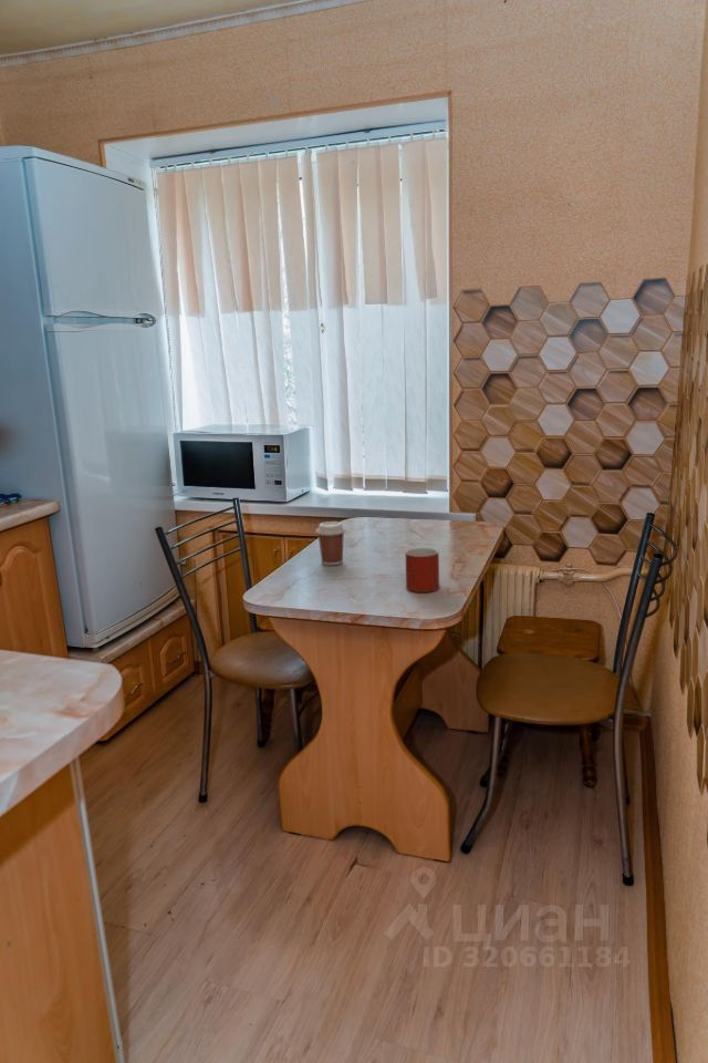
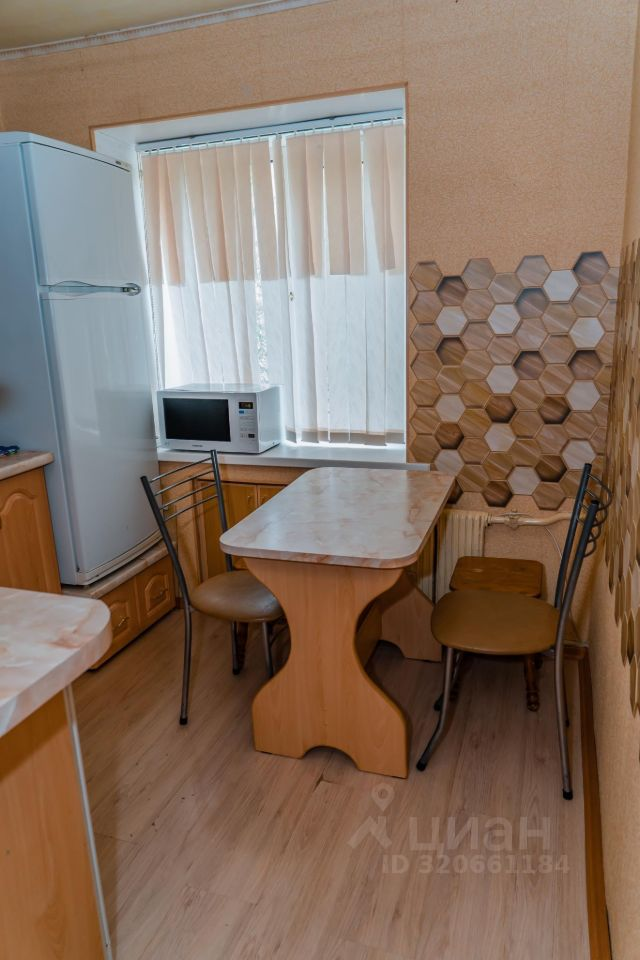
- mug [404,547,440,594]
- coffee cup [314,520,347,566]
